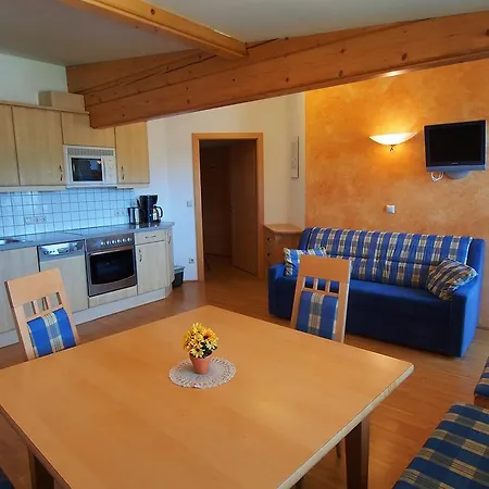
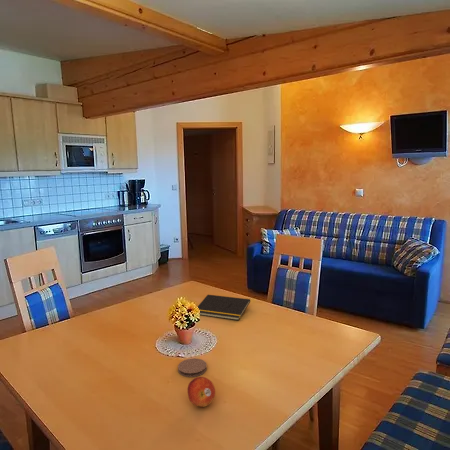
+ notepad [197,294,251,321]
+ coaster [177,357,208,378]
+ fruit [187,376,216,408]
